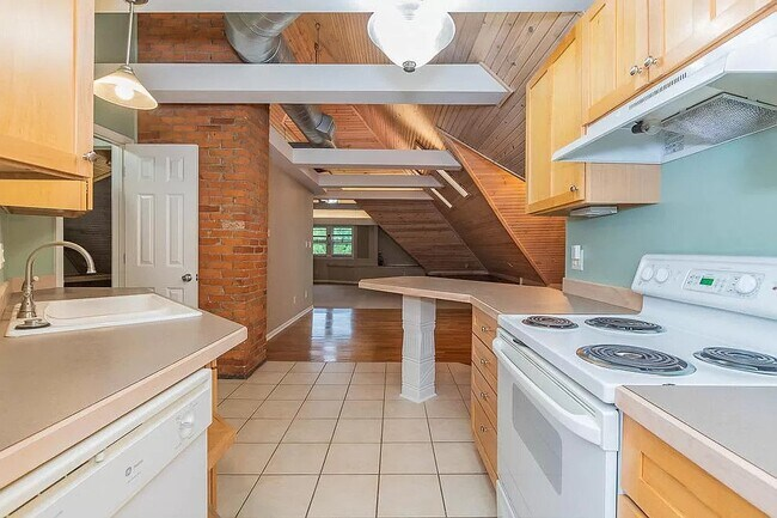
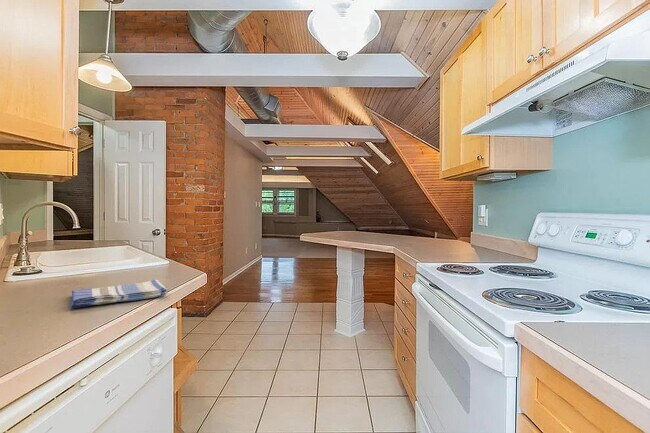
+ dish towel [70,279,169,309]
